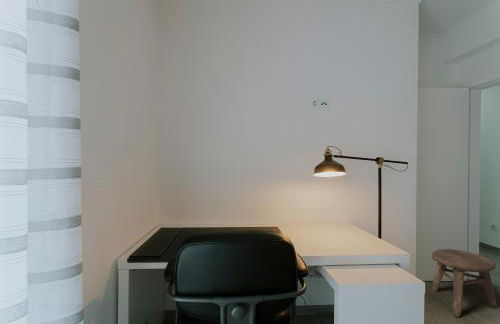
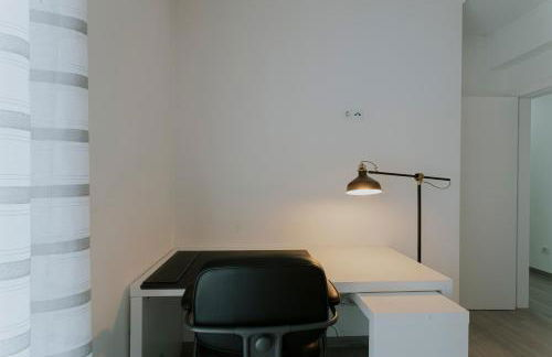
- stool [430,248,498,318]
